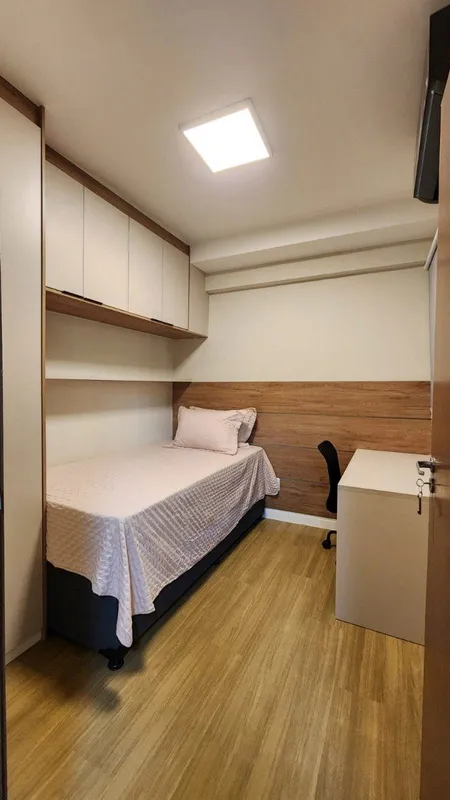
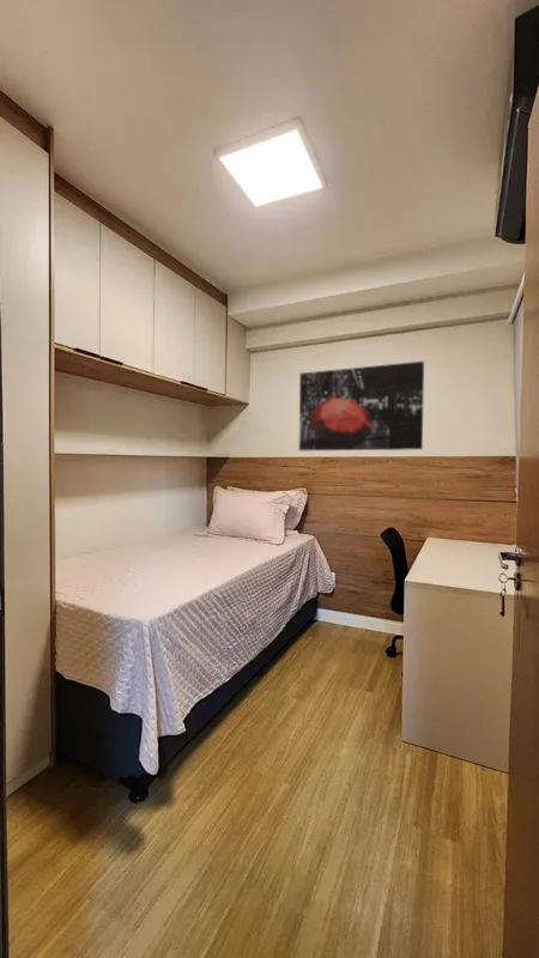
+ wall art [298,360,425,451]
